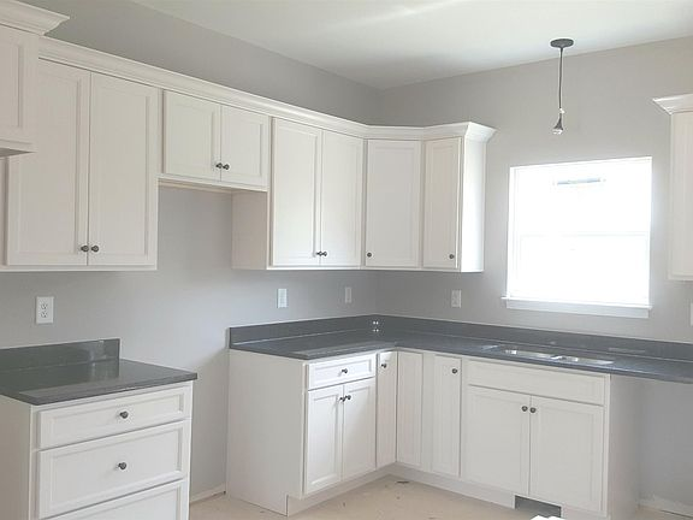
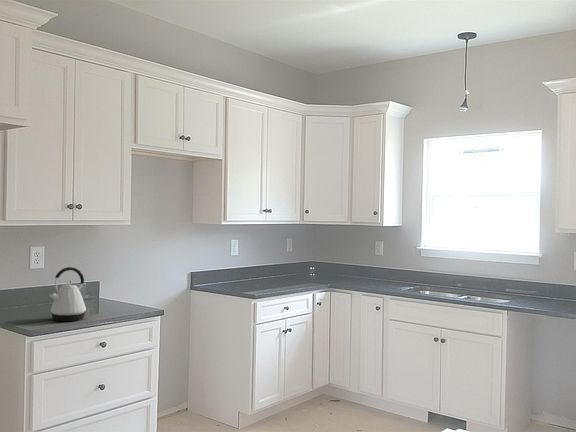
+ kettle [48,266,87,322]
